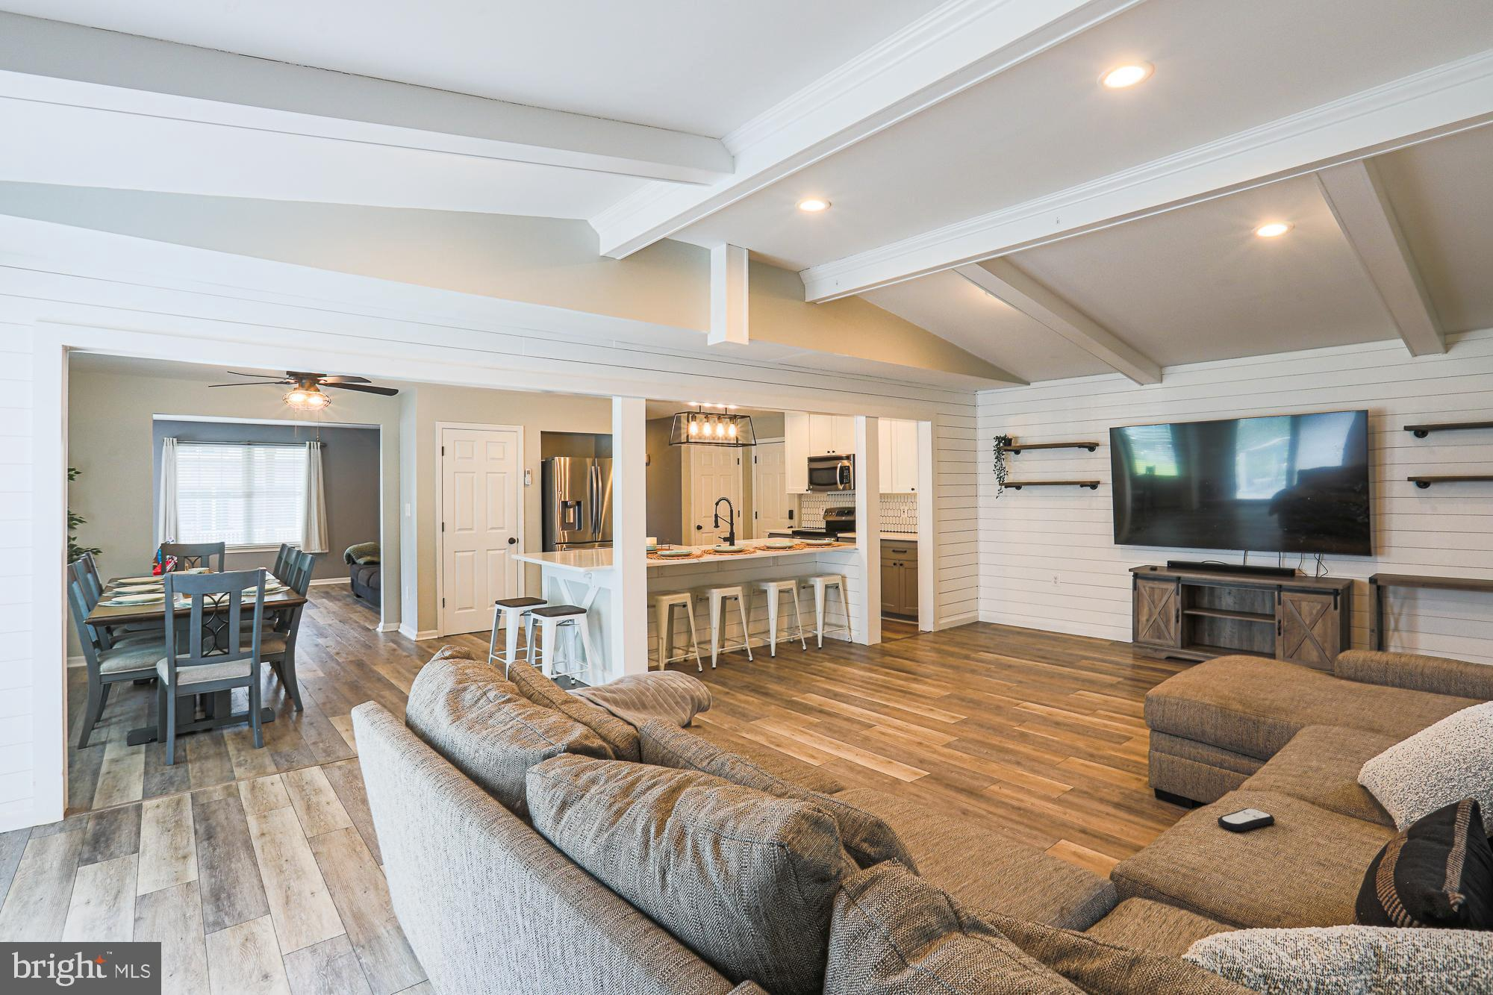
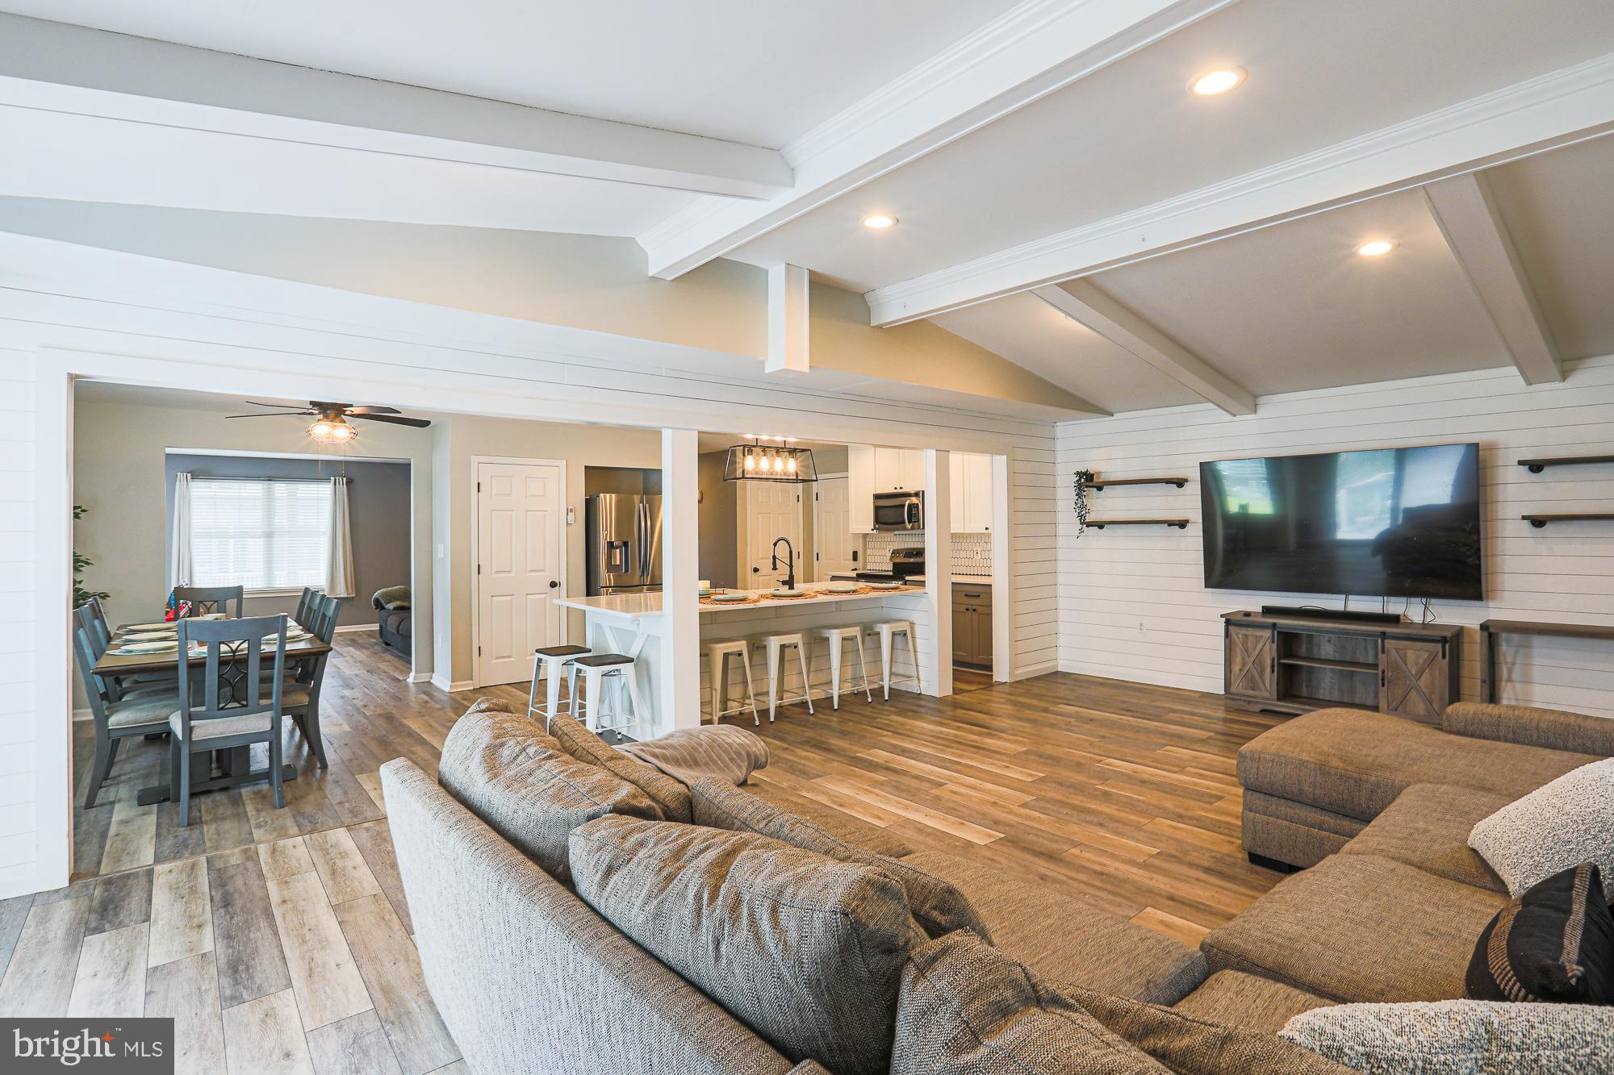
- remote control [1217,807,1275,832]
